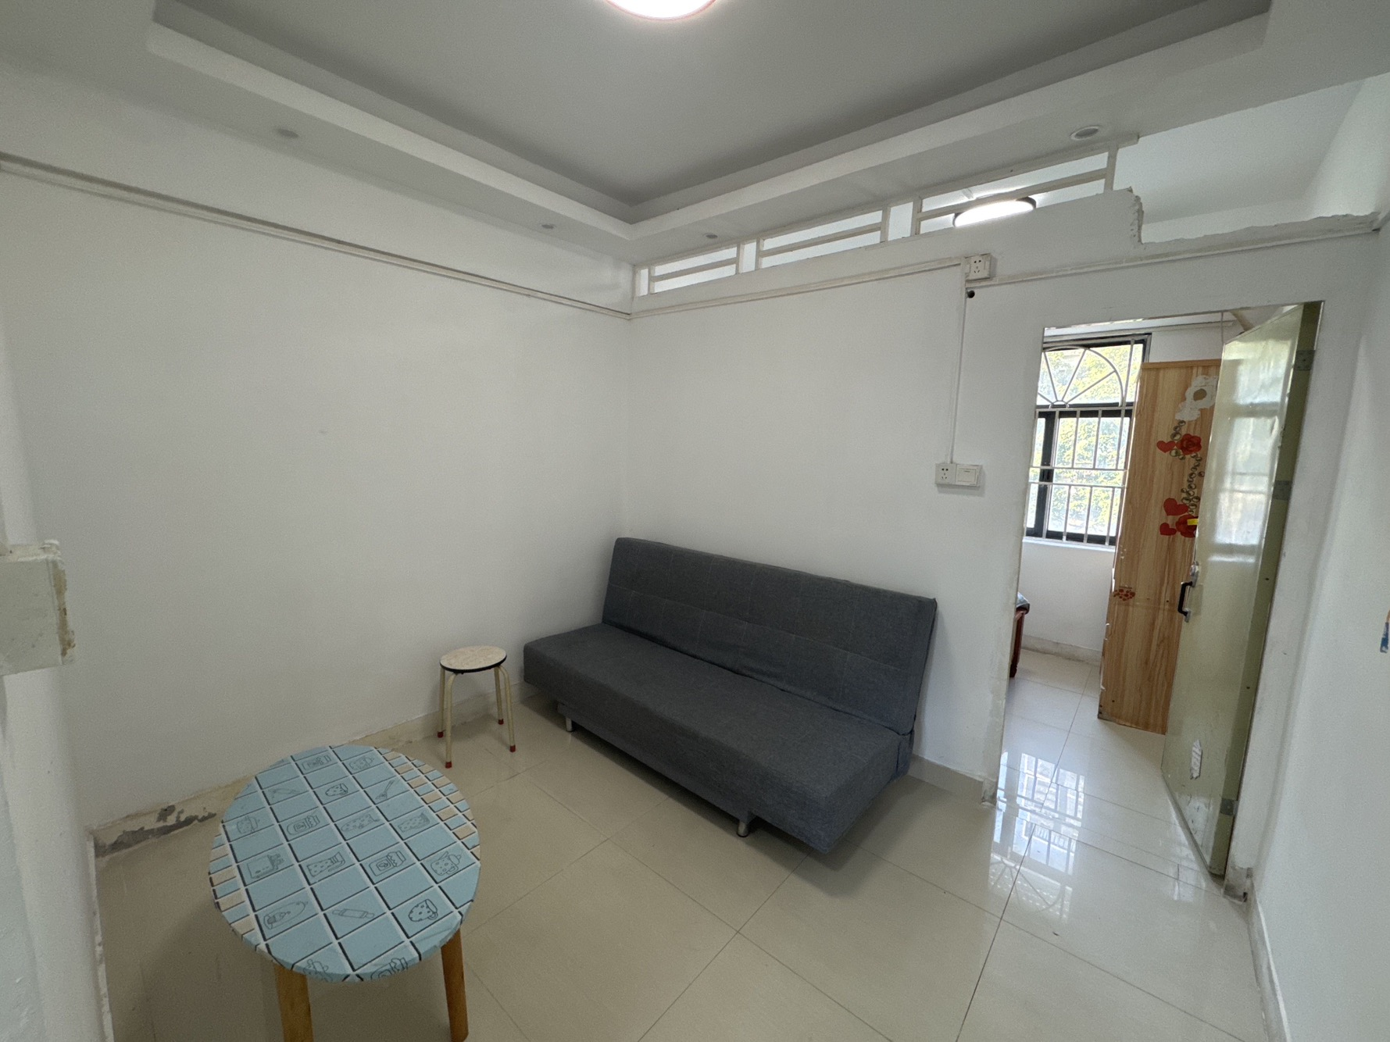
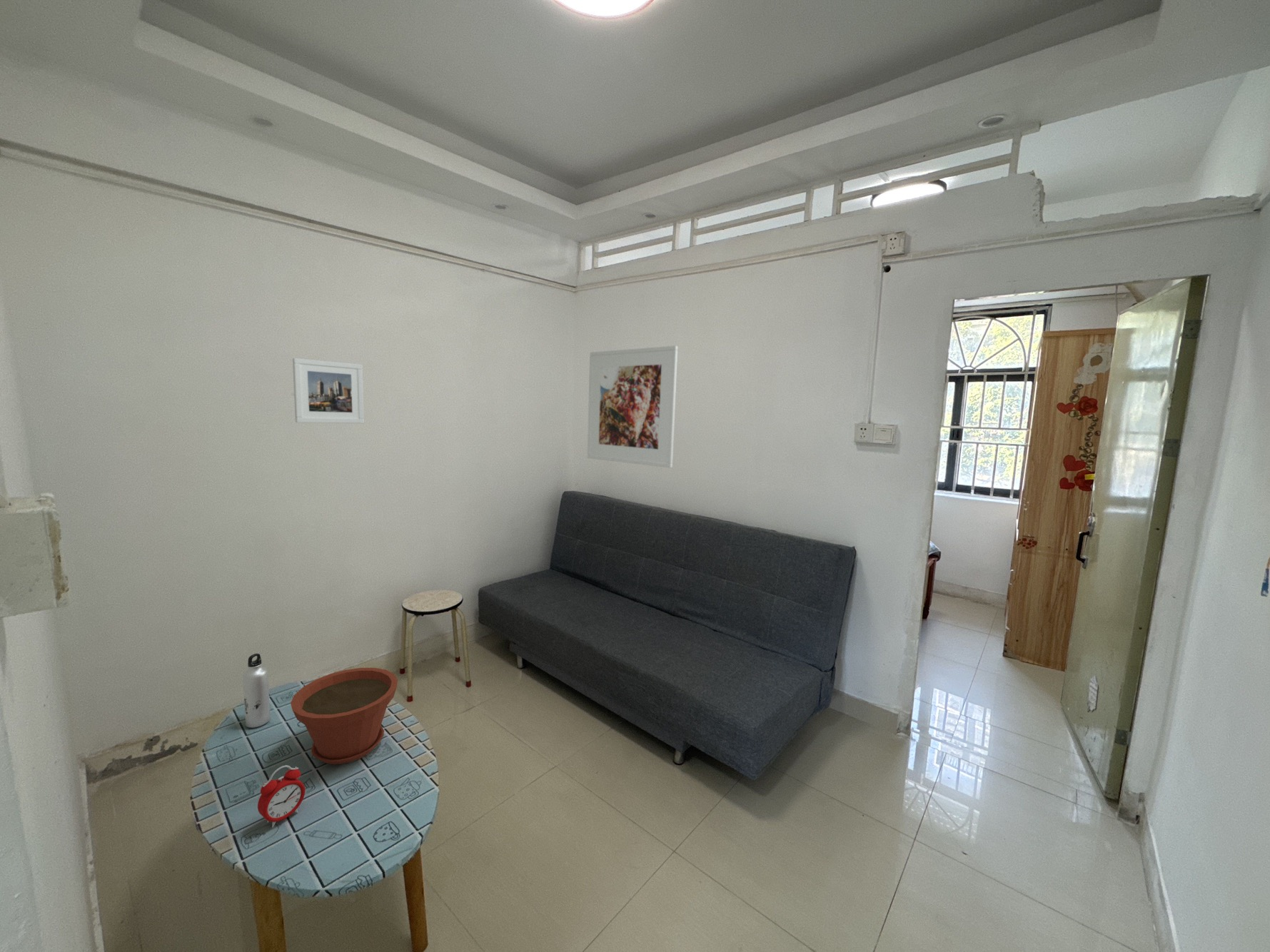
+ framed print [292,358,365,424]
+ alarm clock [257,764,306,829]
+ plant pot [290,667,398,765]
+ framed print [587,345,678,468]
+ water bottle [242,653,271,729]
